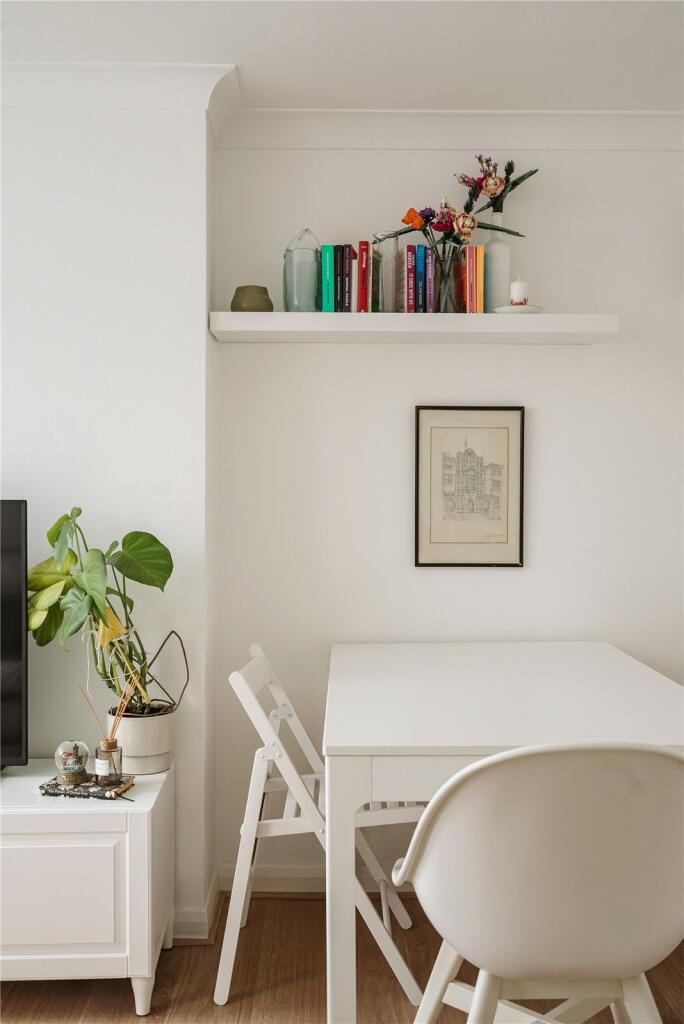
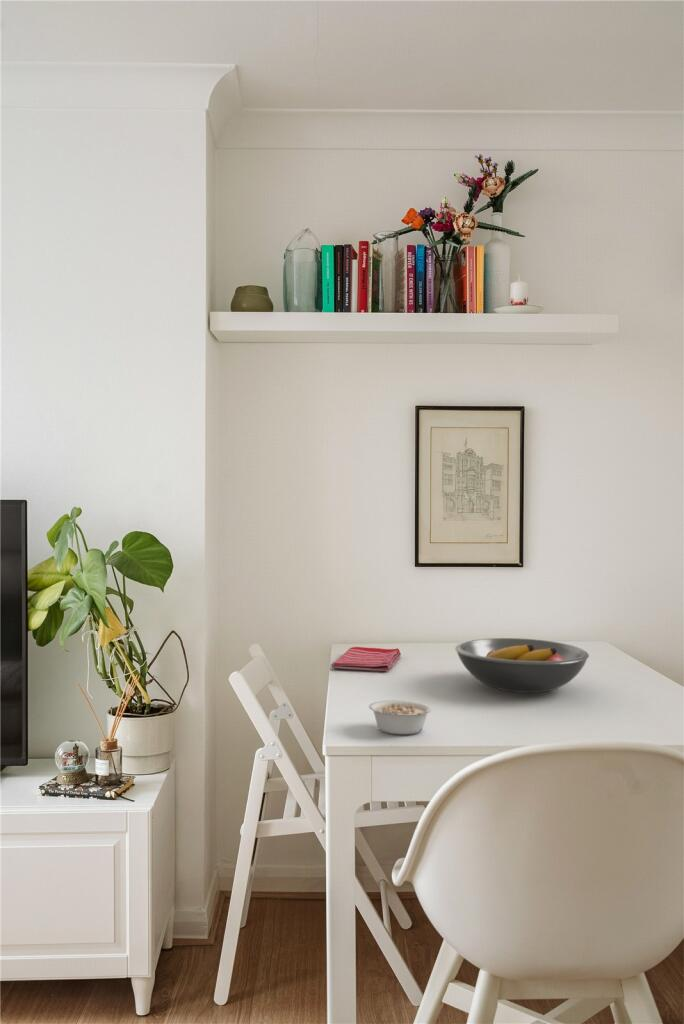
+ dish towel [331,646,402,672]
+ legume [368,699,433,735]
+ fruit bowl [454,637,590,694]
